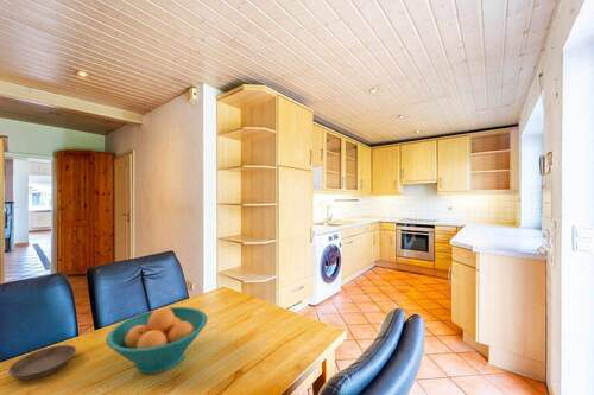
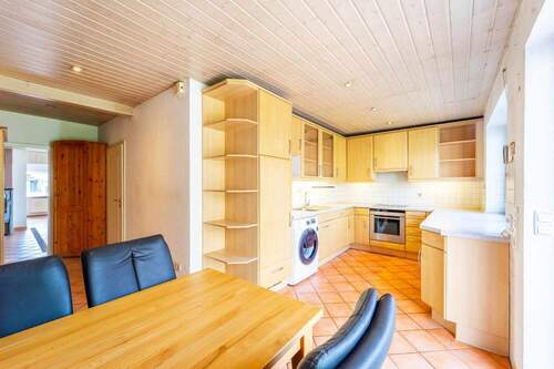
- saucer [7,344,77,381]
- fruit bowl [105,306,209,375]
